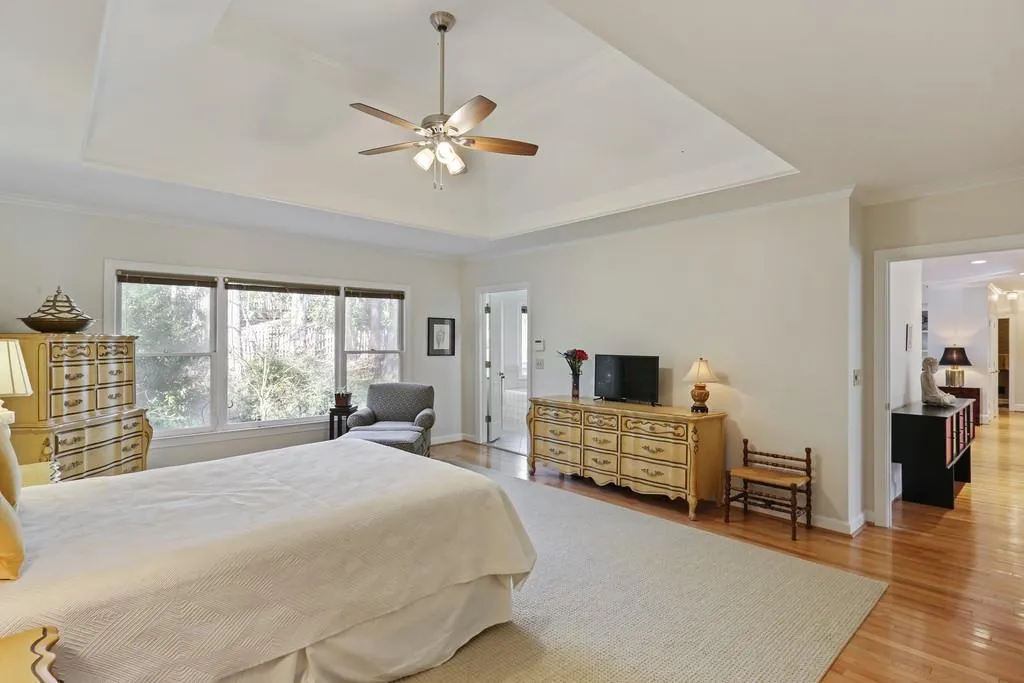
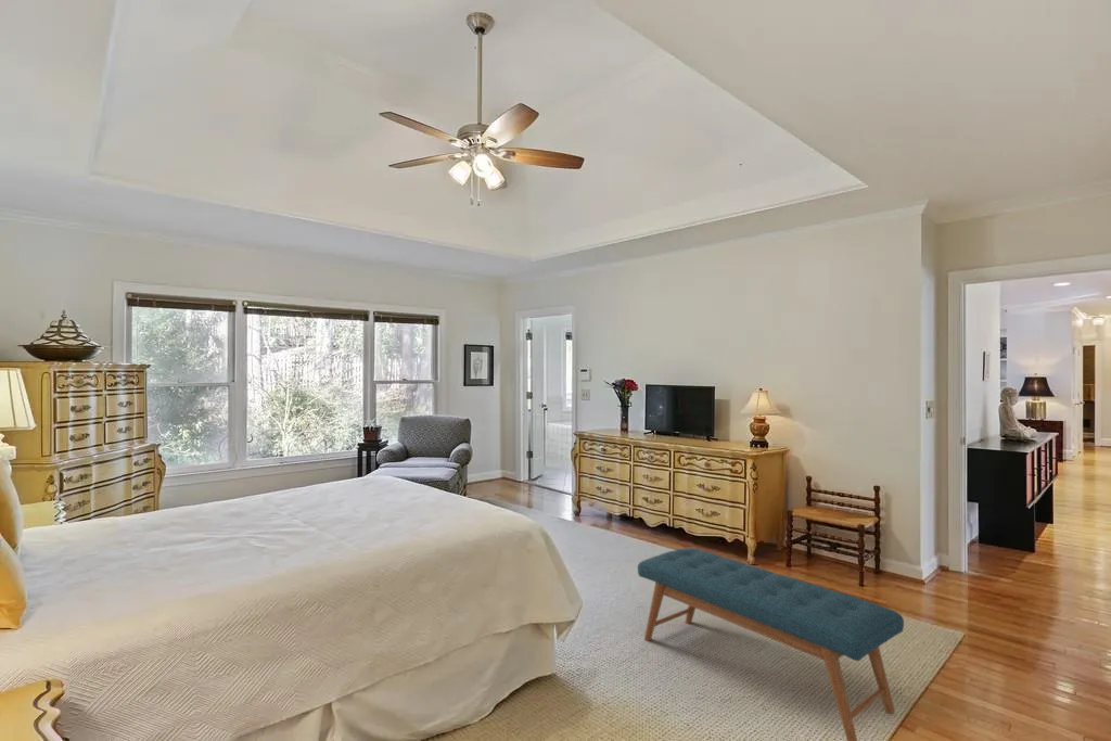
+ bench [637,547,905,741]
